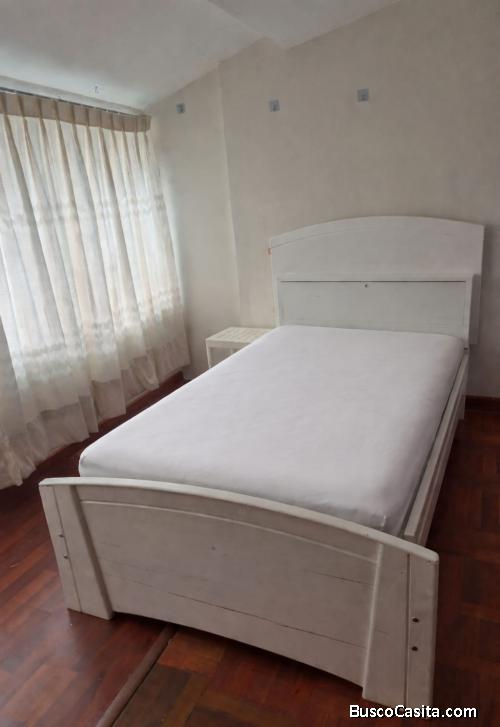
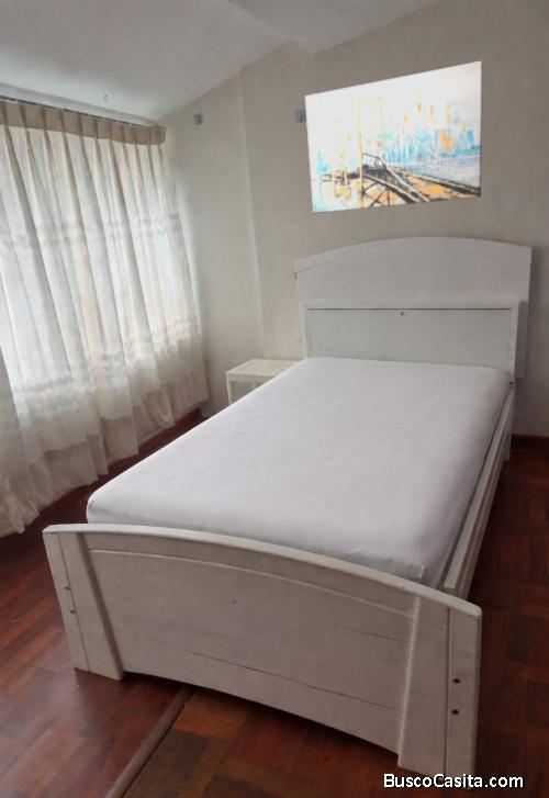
+ wall art [304,60,484,214]
